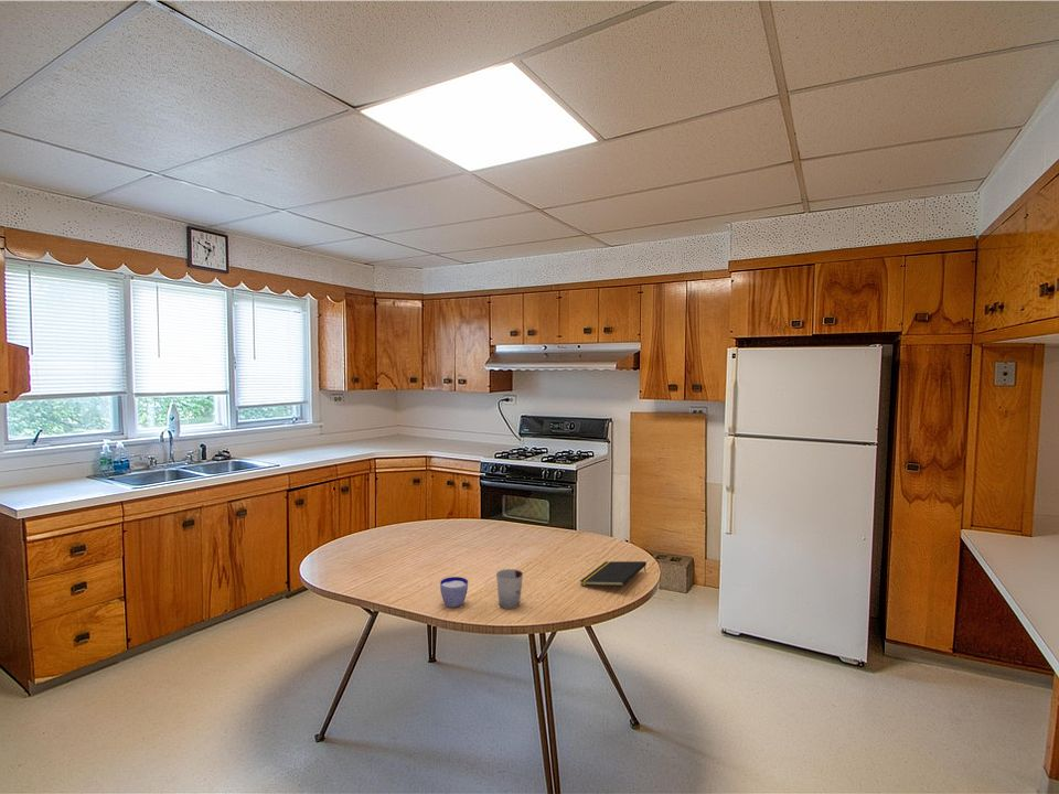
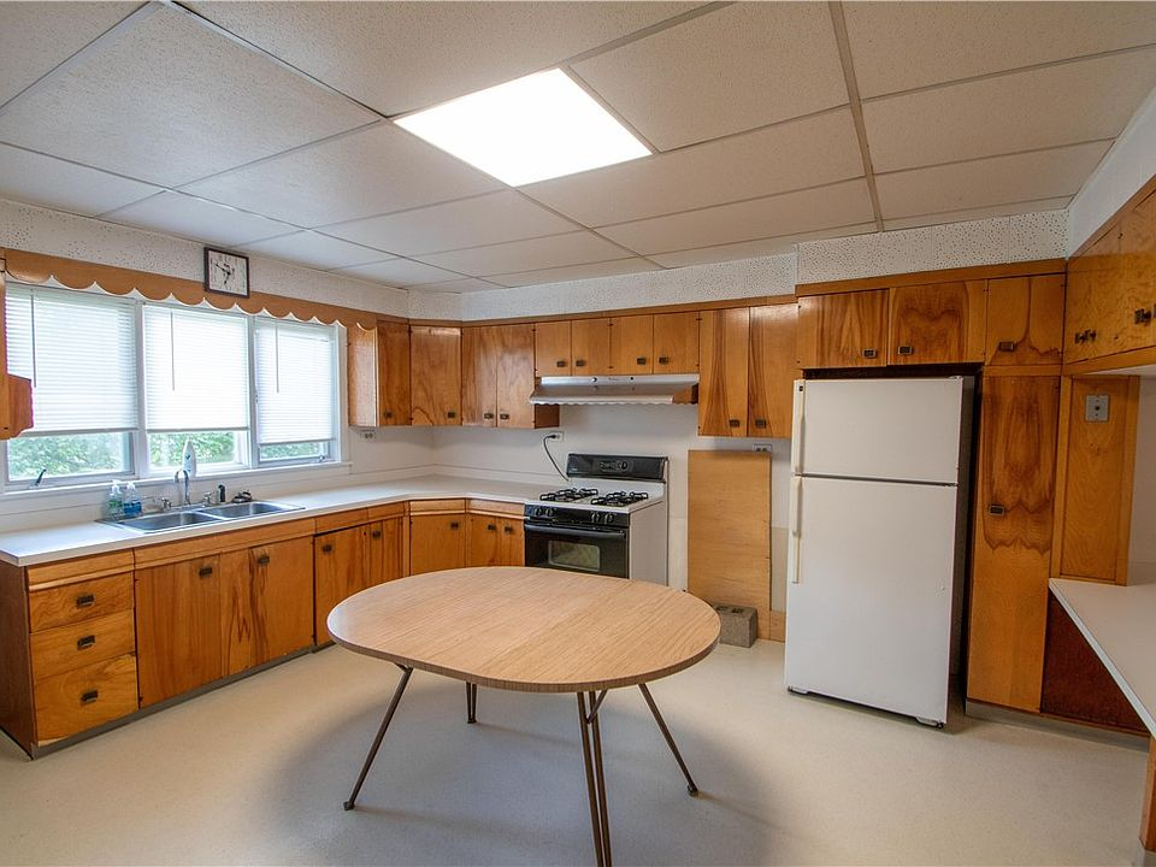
- cup [439,576,469,609]
- cup [495,568,524,610]
- notepad [579,560,648,587]
